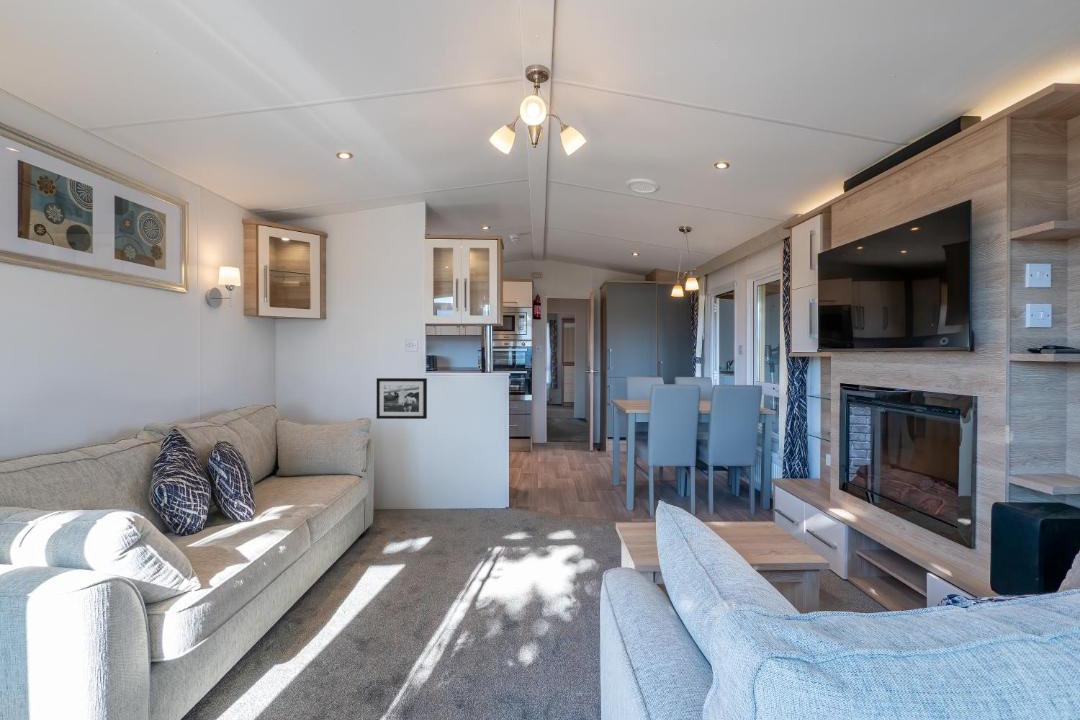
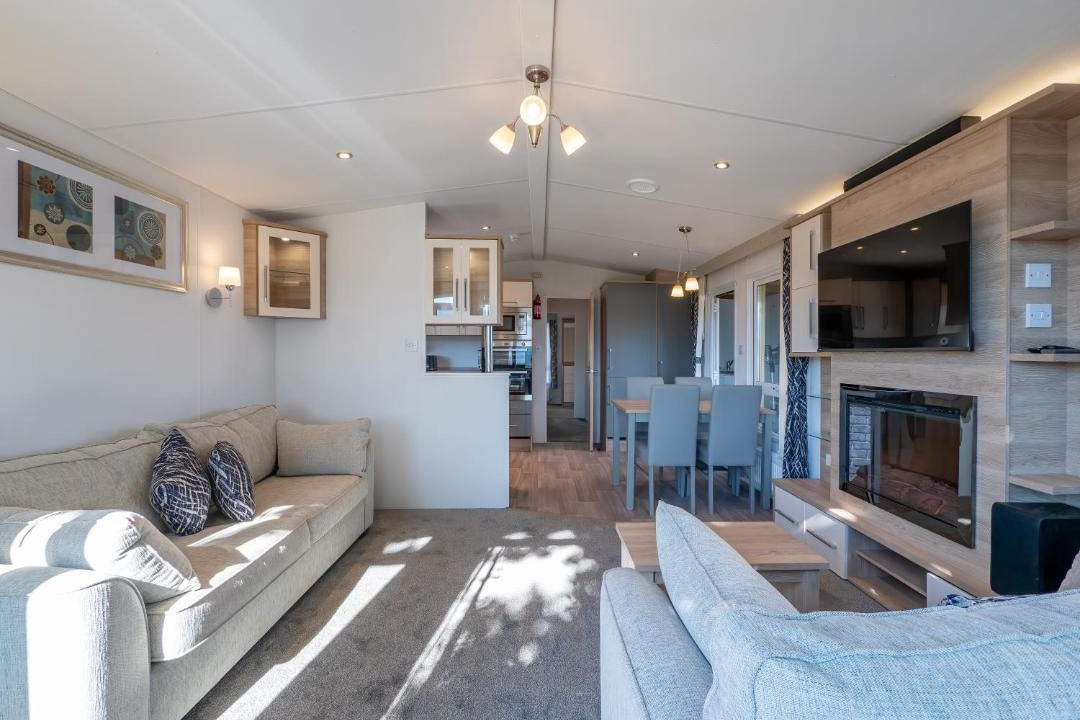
- picture frame [376,377,428,420]
